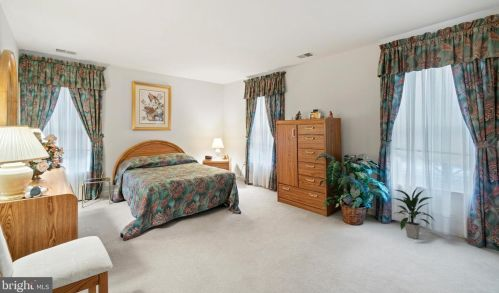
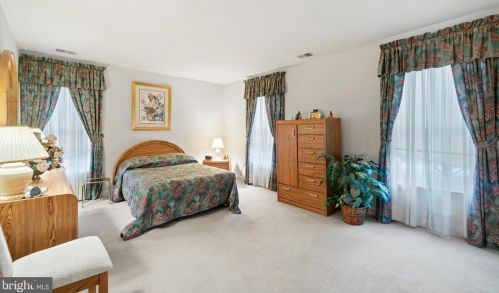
- indoor plant [392,186,436,240]
